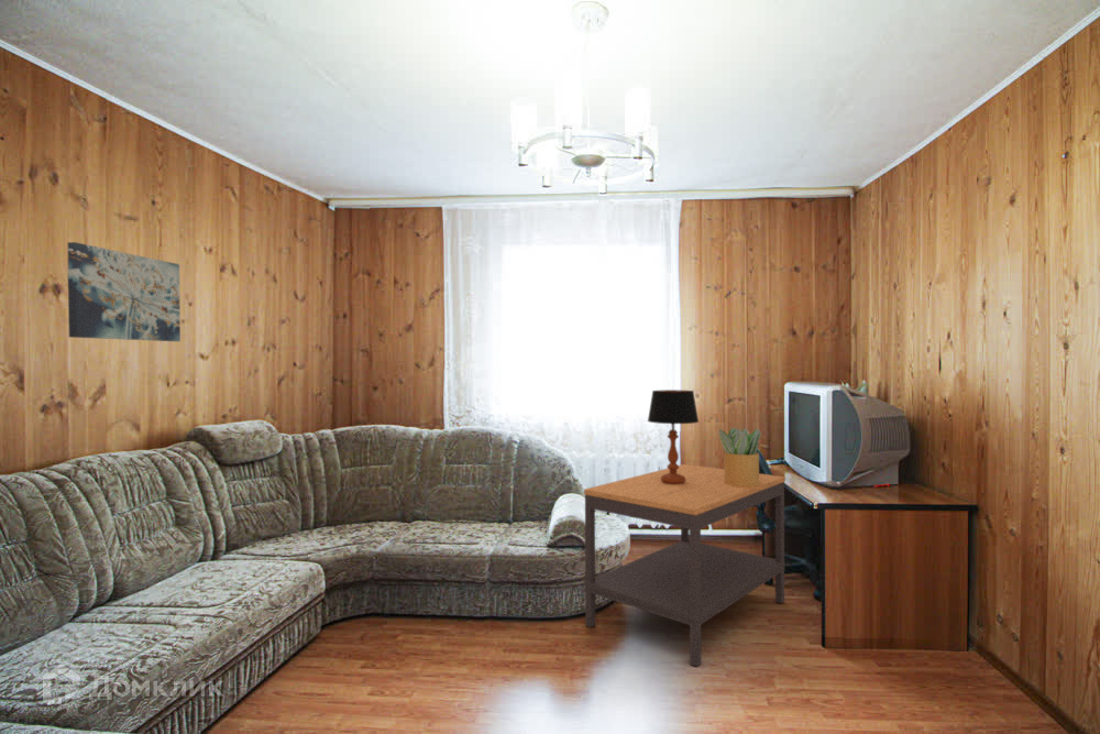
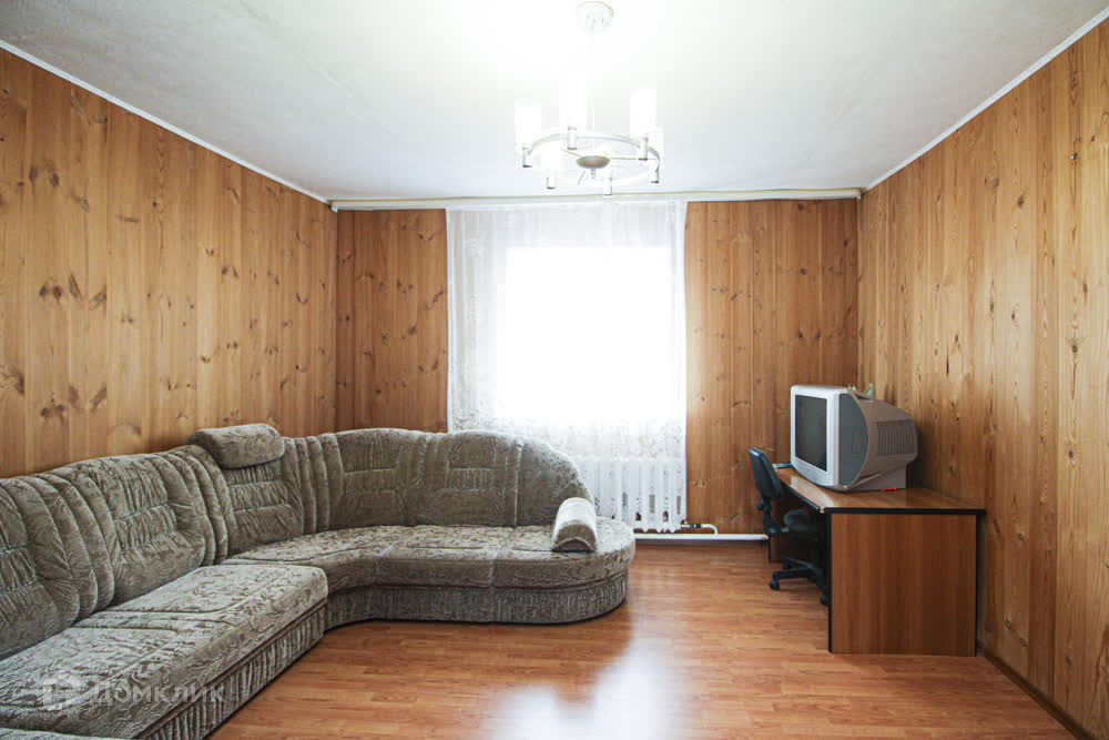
- potted plant [717,426,761,487]
- side table [583,463,787,668]
- table lamp [647,388,700,484]
- wall art [66,241,182,342]
